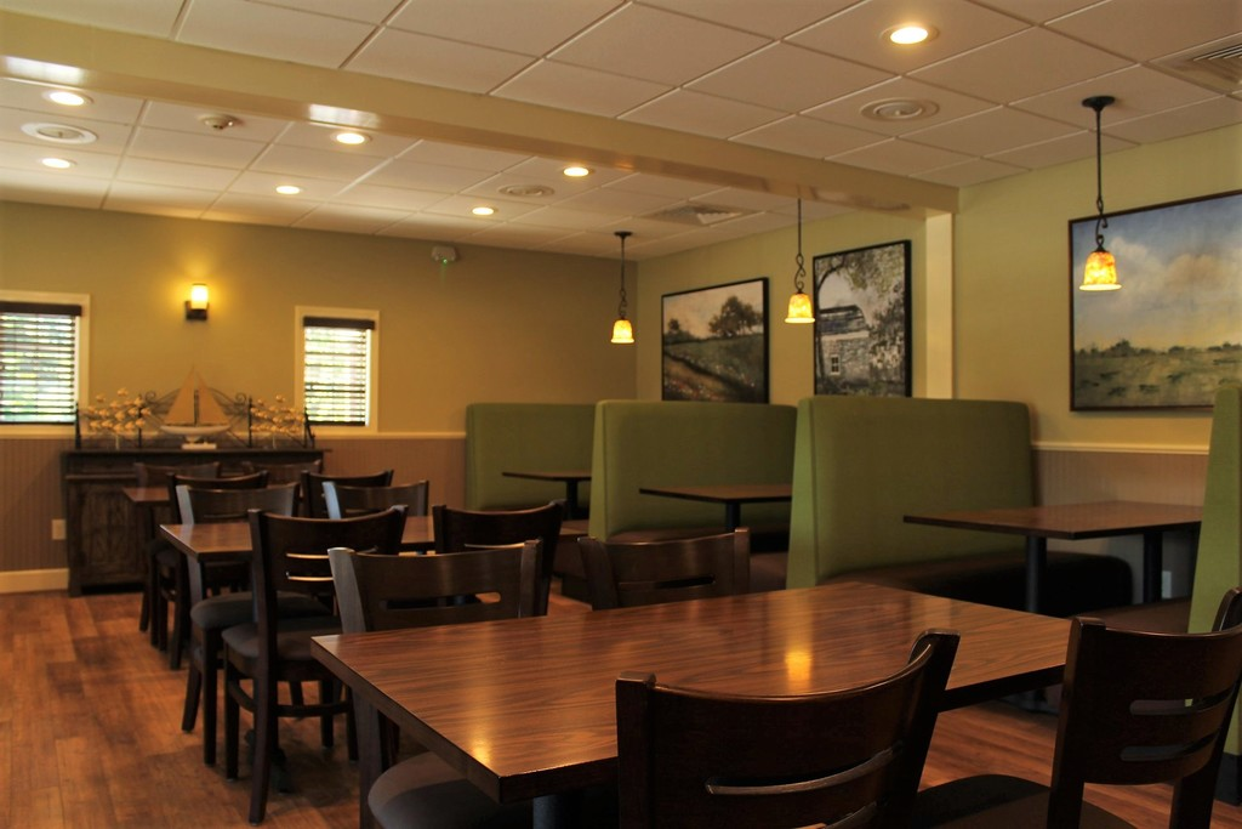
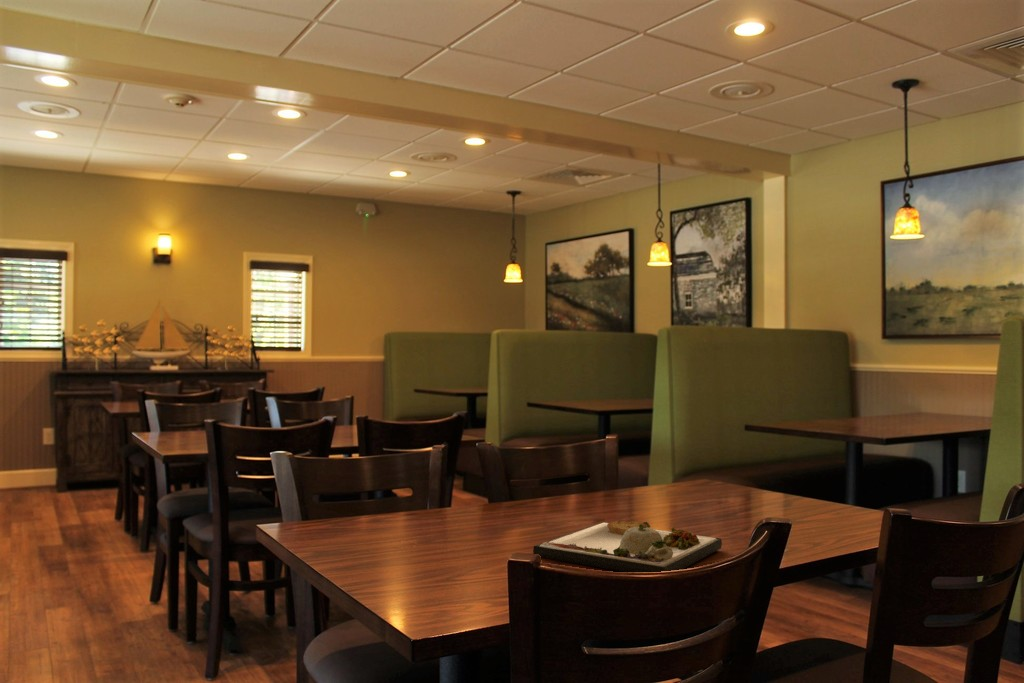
+ dinner plate [532,520,723,573]
